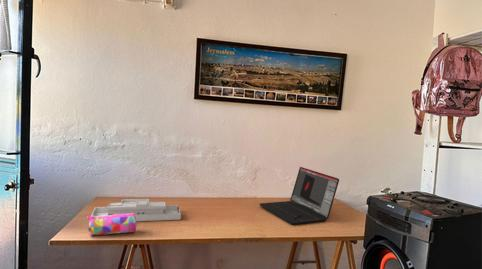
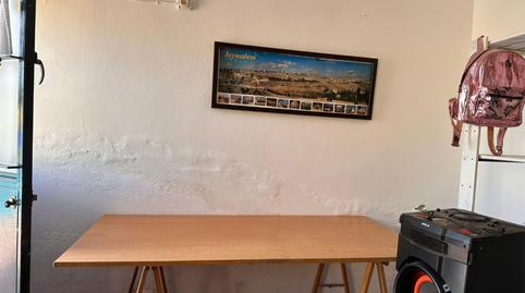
- desk organizer [90,198,182,222]
- pencil case [87,213,138,236]
- laptop [259,166,340,226]
